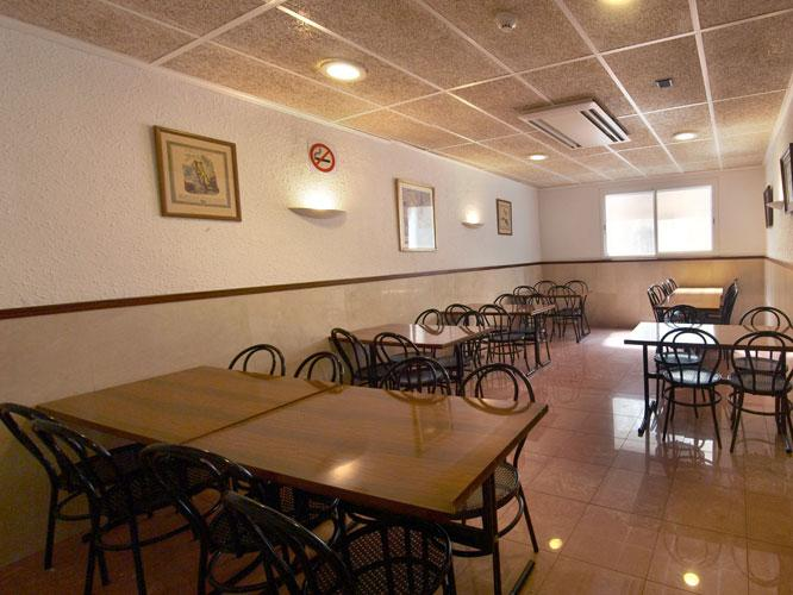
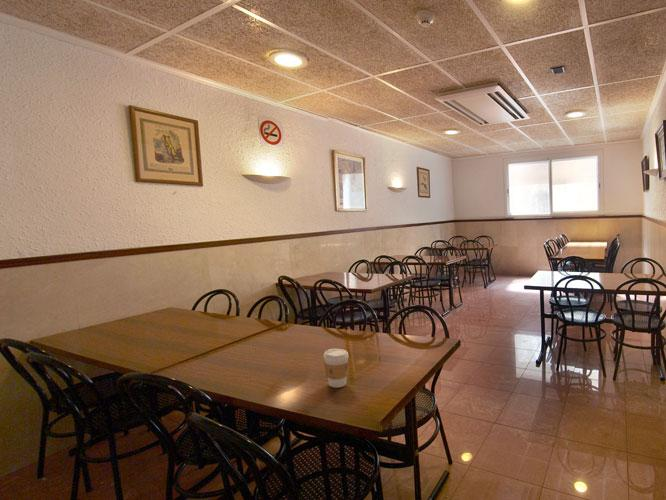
+ coffee cup [323,348,350,389]
